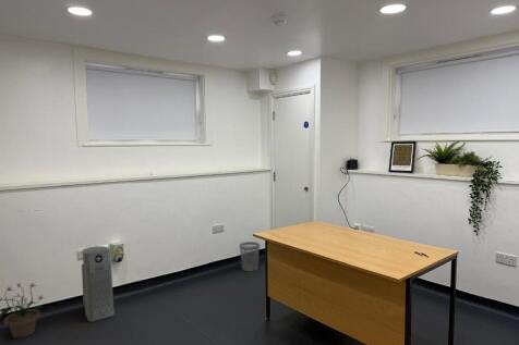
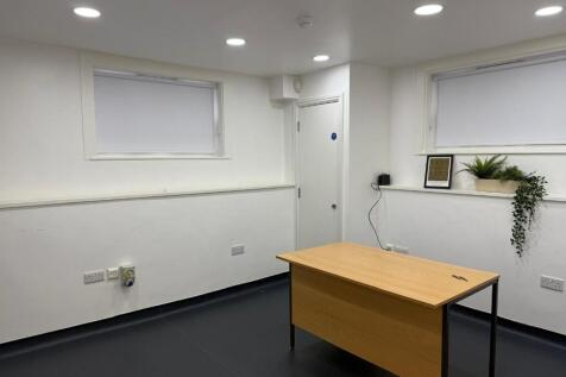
- potted plant [0,282,46,340]
- wastebasket [239,241,261,272]
- air purifier [81,245,116,323]
